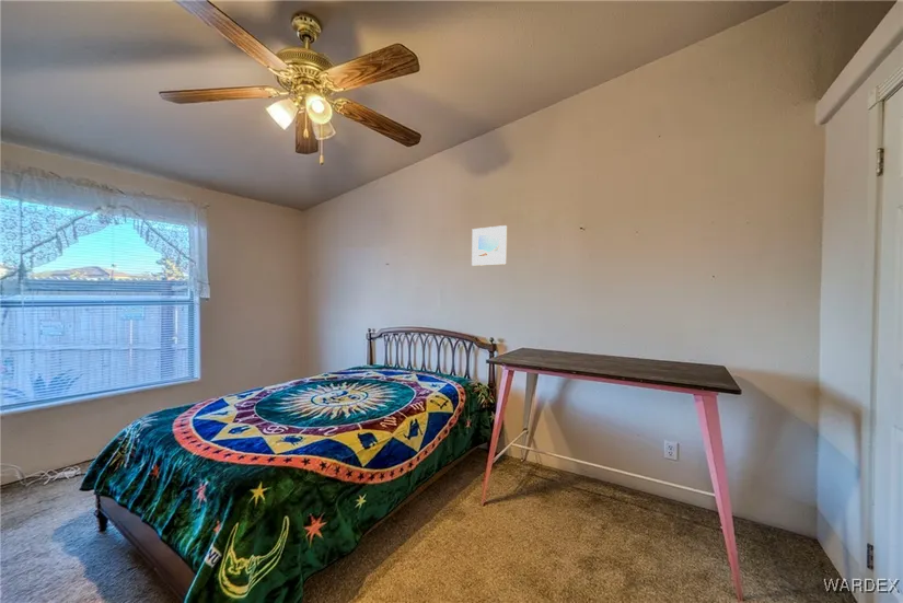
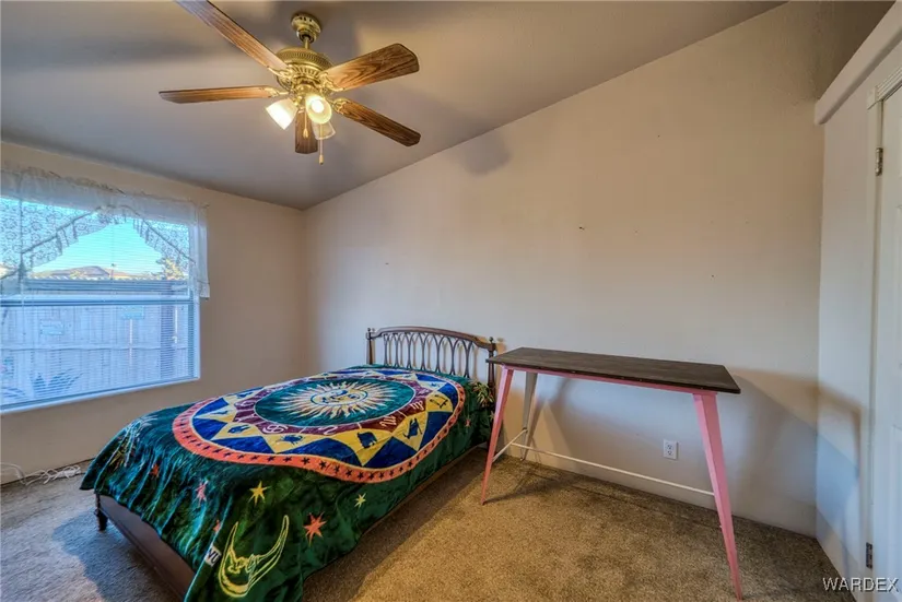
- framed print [471,224,508,267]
